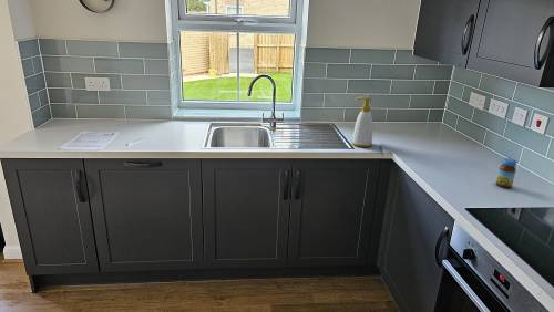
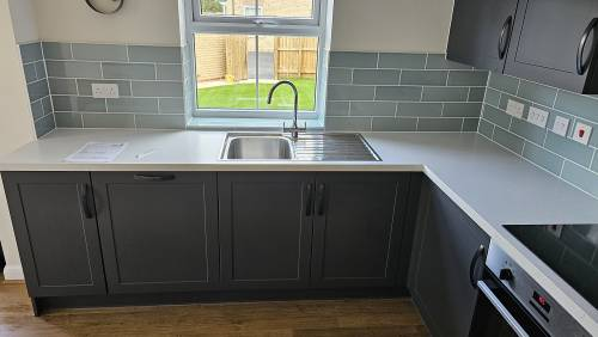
- soap bottle [351,96,373,148]
- jar [495,157,517,189]
